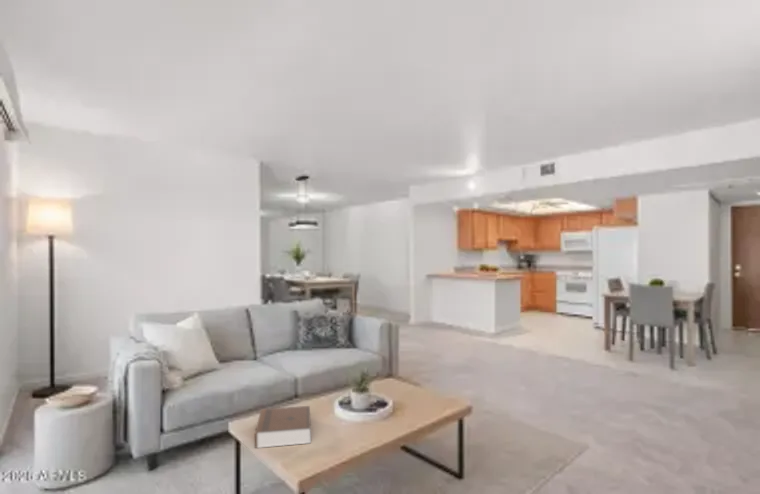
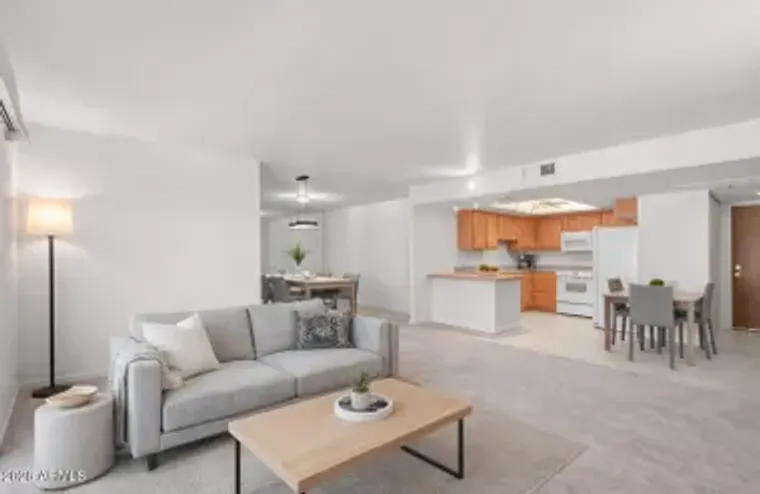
- book [254,405,312,449]
